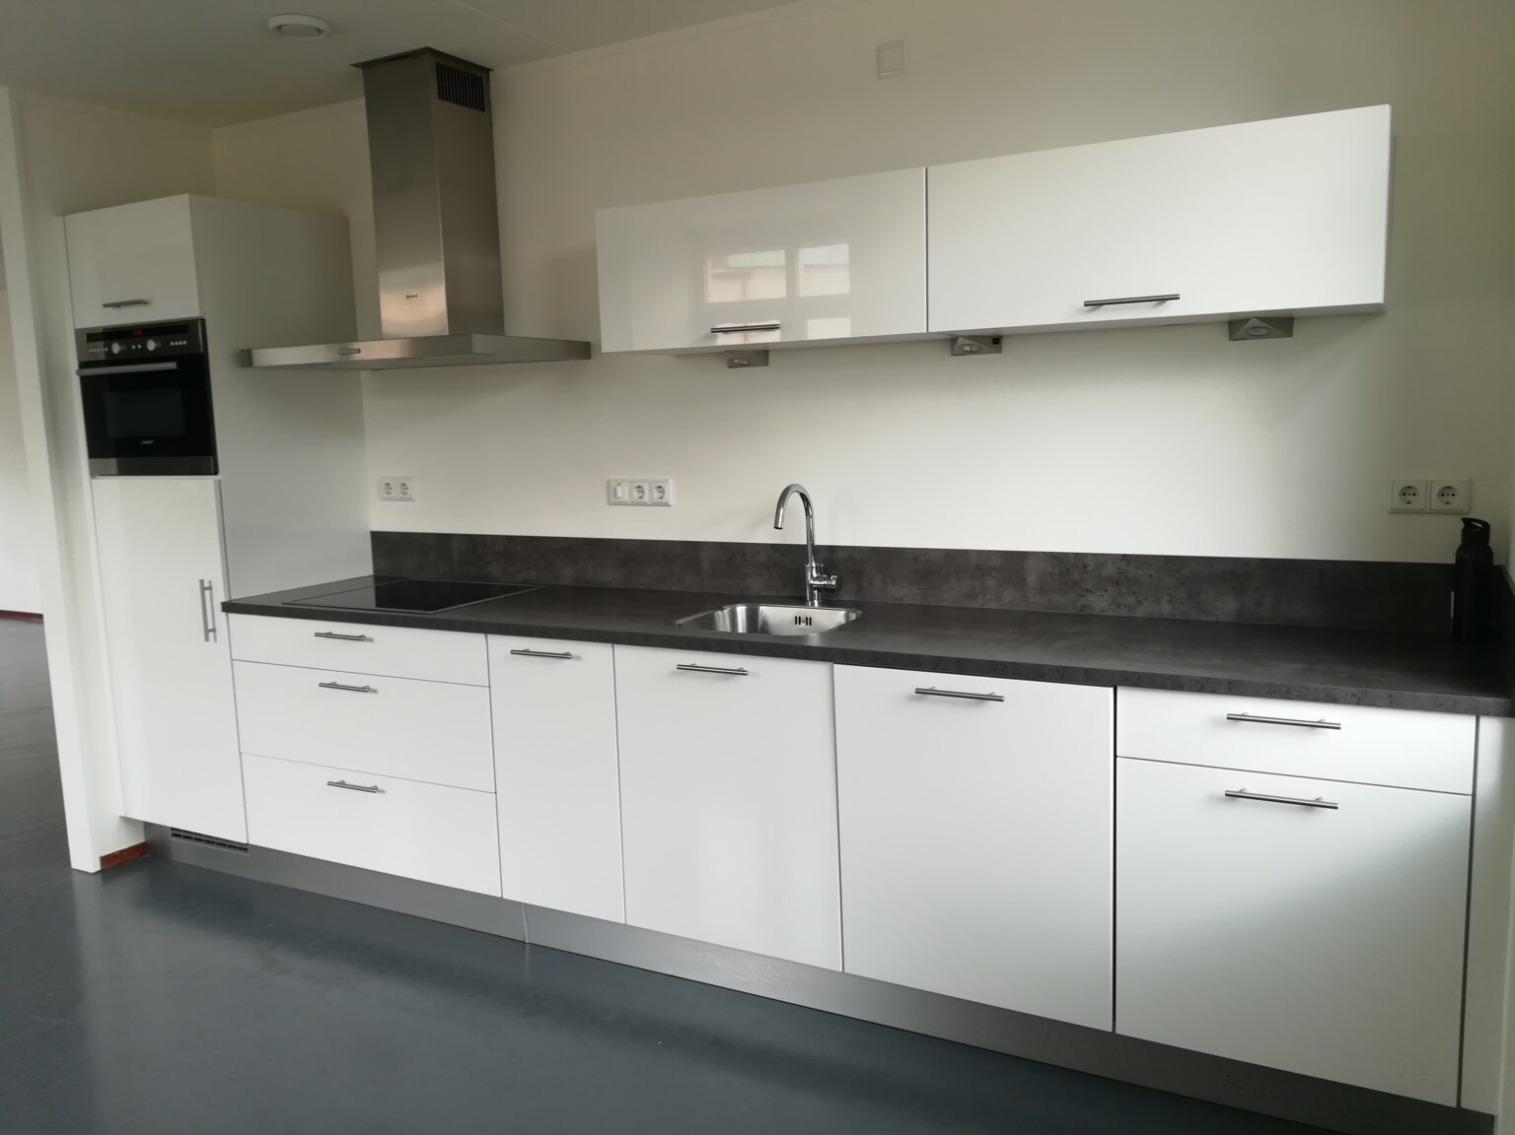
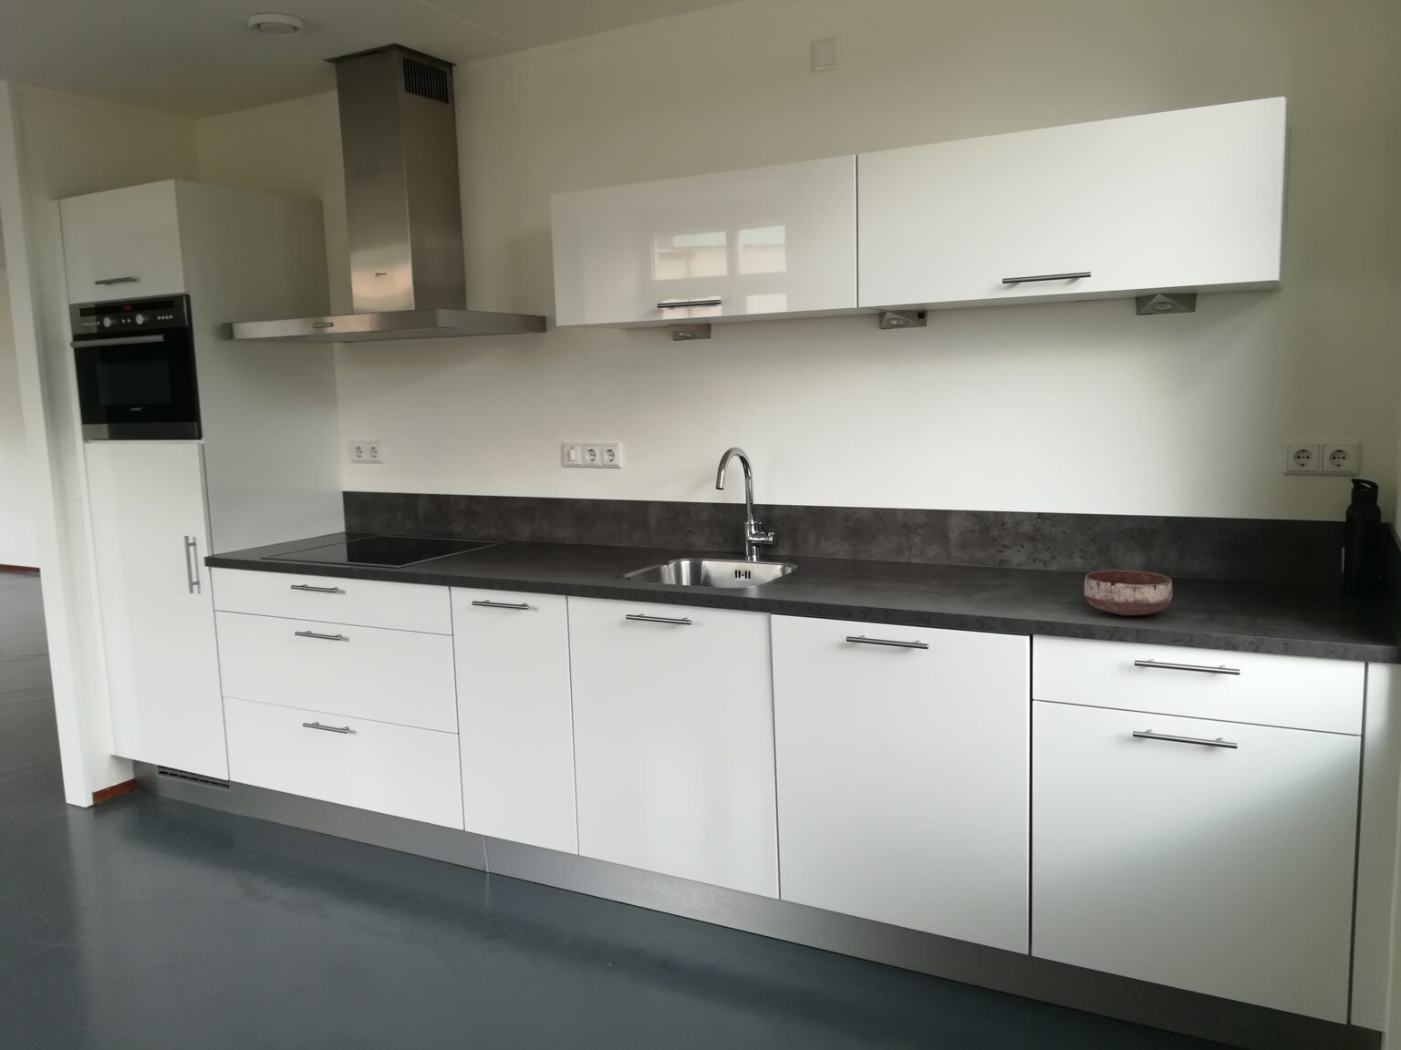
+ bowl [1083,569,1173,617]
